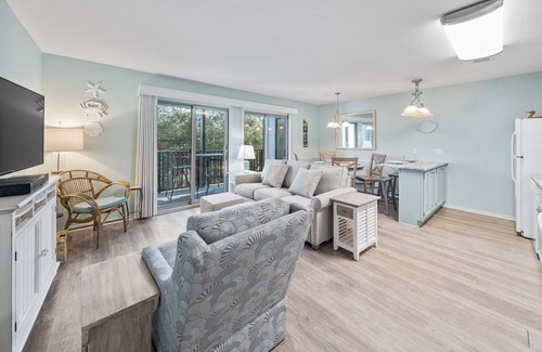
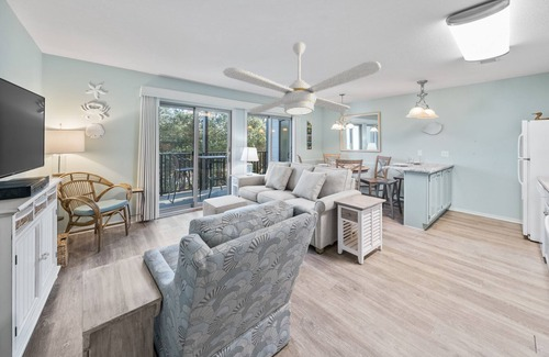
+ ceiling fan [222,42,382,116]
